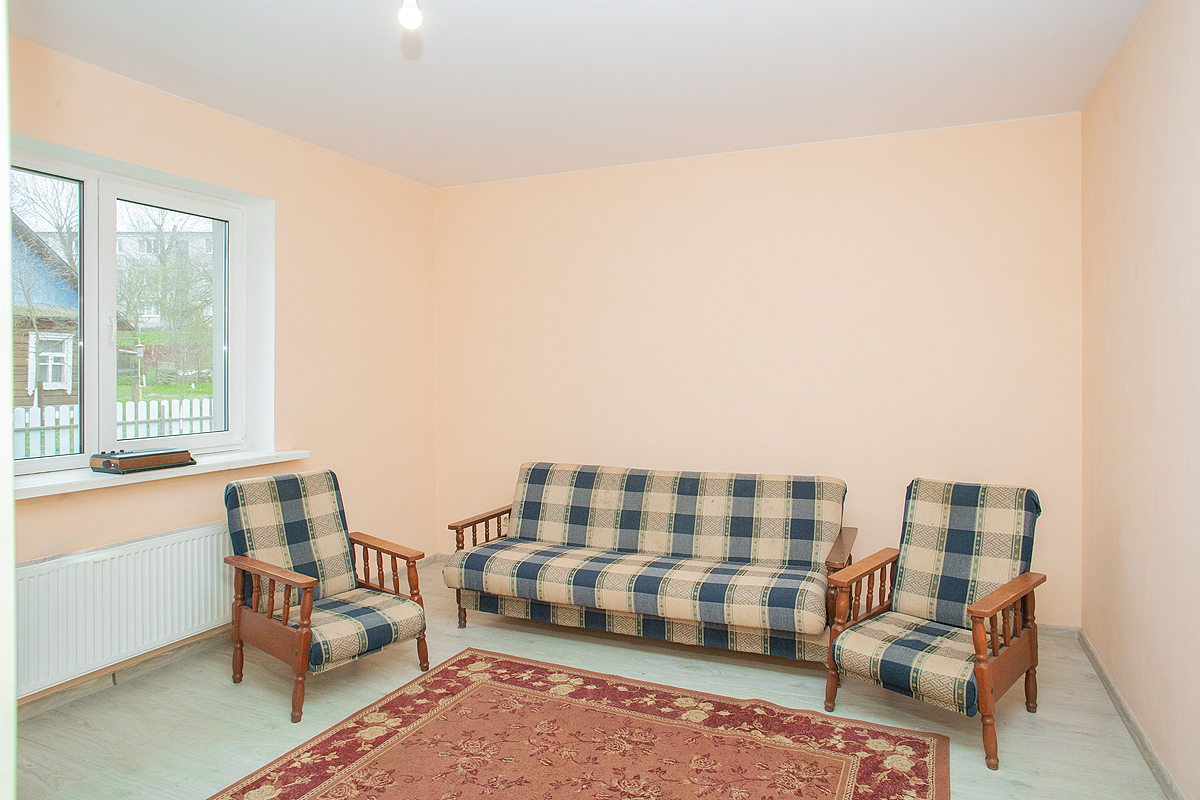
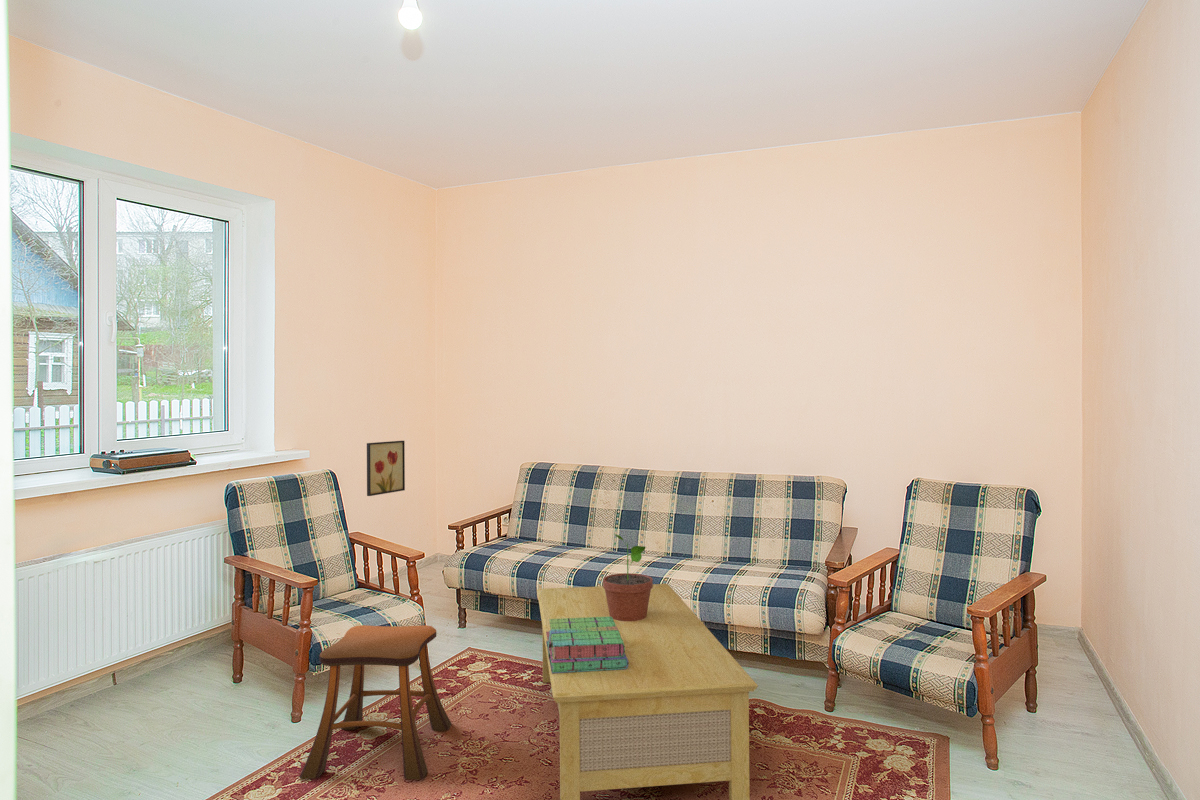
+ stack of books [546,617,629,673]
+ potted plant [602,533,654,621]
+ coffee table [536,583,759,800]
+ wall art [366,440,406,497]
+ stool [299,624,453,780]
